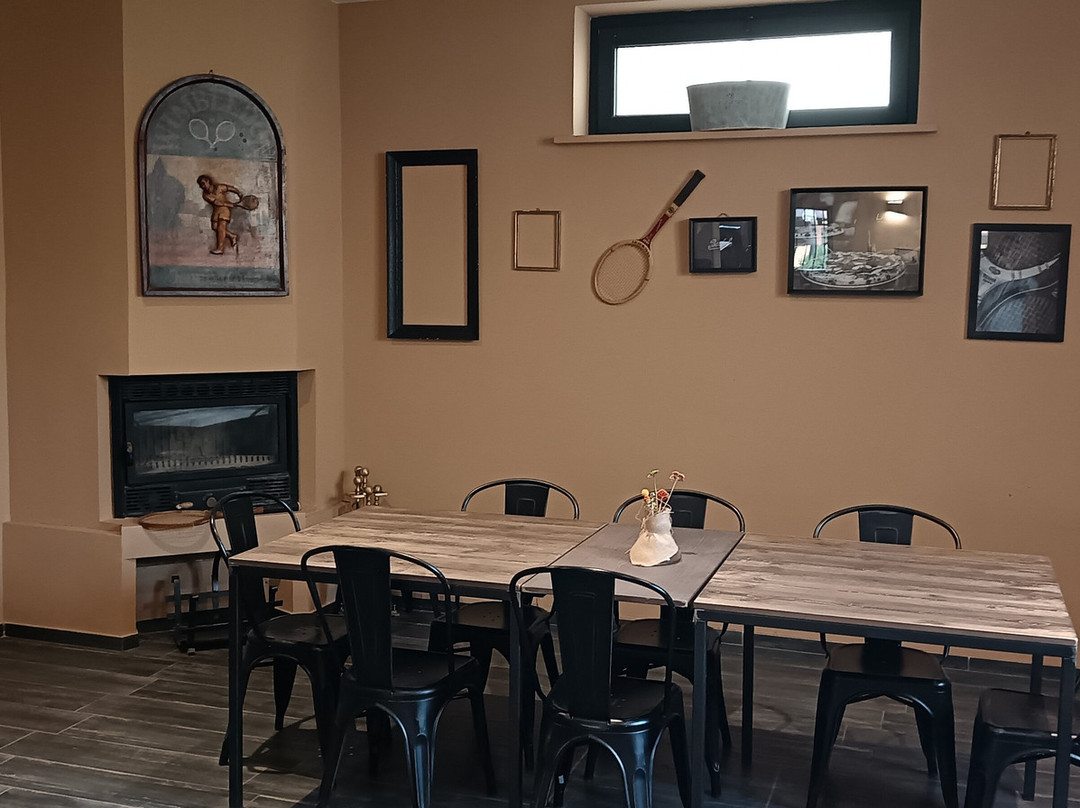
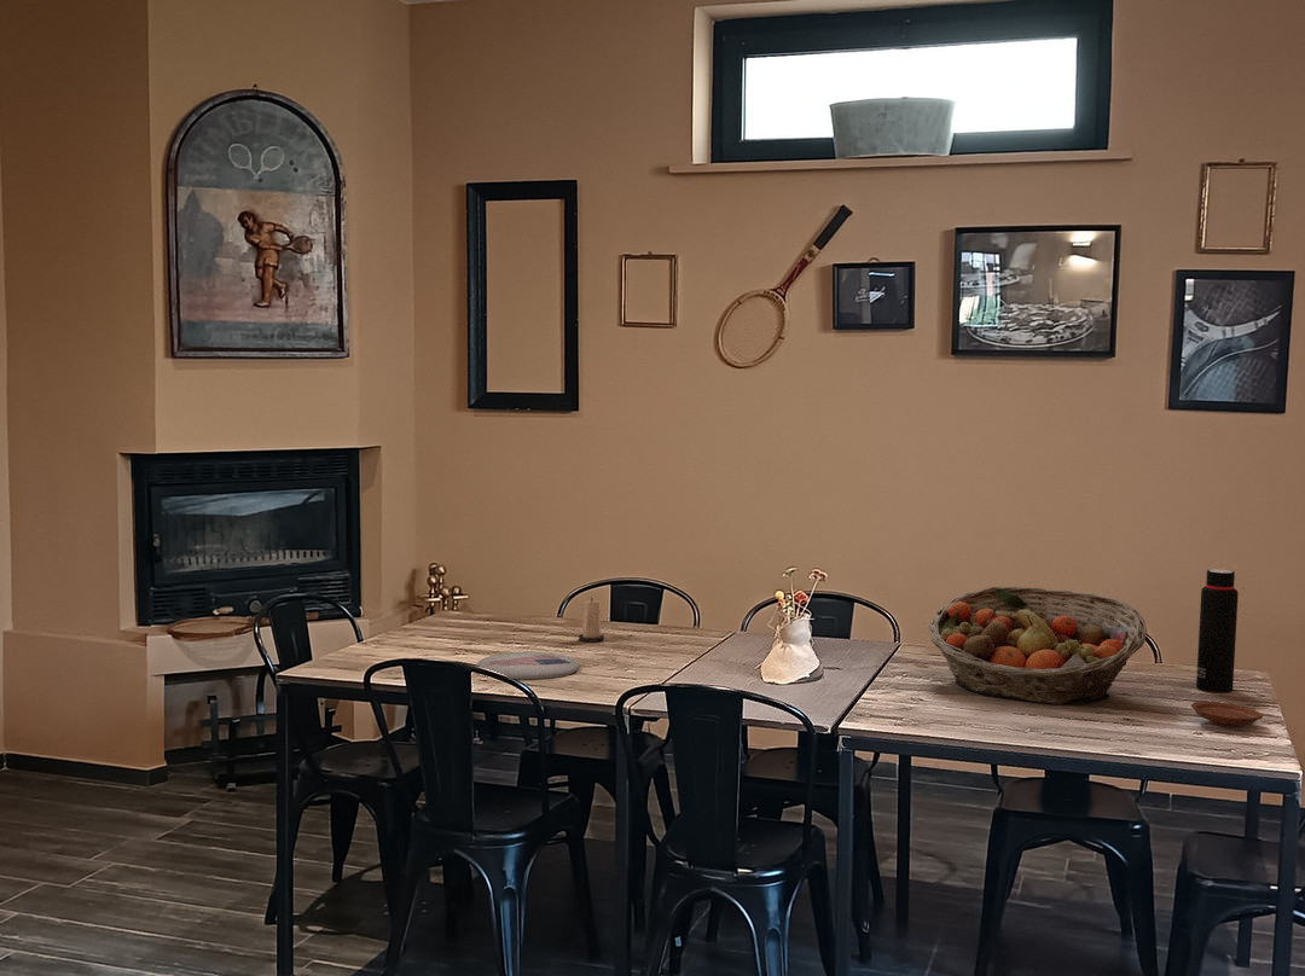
+ fruit basket [927,586,1148,705]
+ plate [1190,701,1264,728]
+ water bottle [1195,568,1240,693]
+ candle [578,597,605,644]
+ plate [475,651,580,681]
